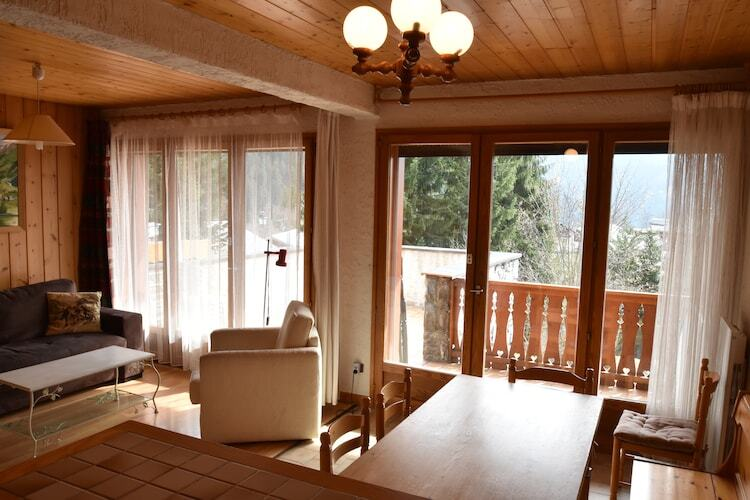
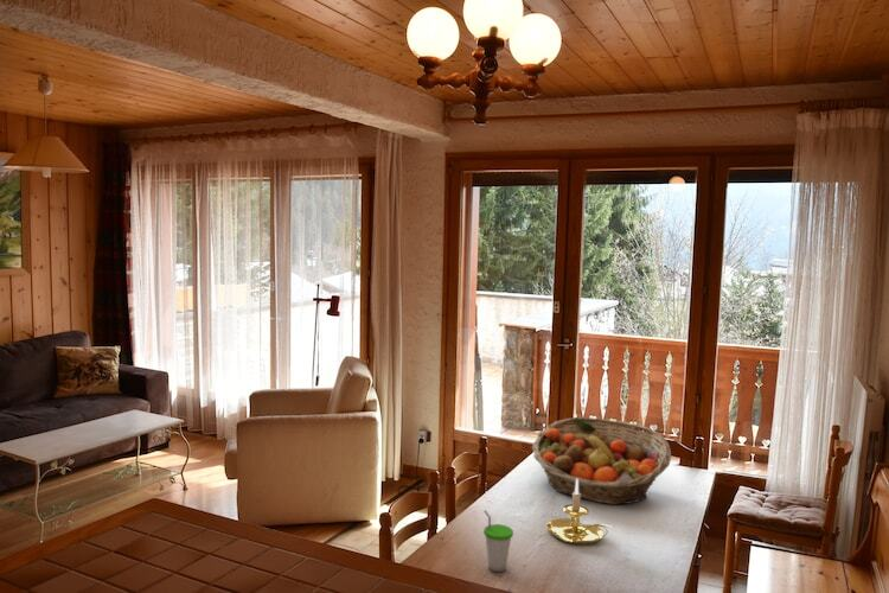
+ candle holder [546,479,614,546]
+ cup [482,509,514,573]
+ fruit basket [531,416,672,506]
